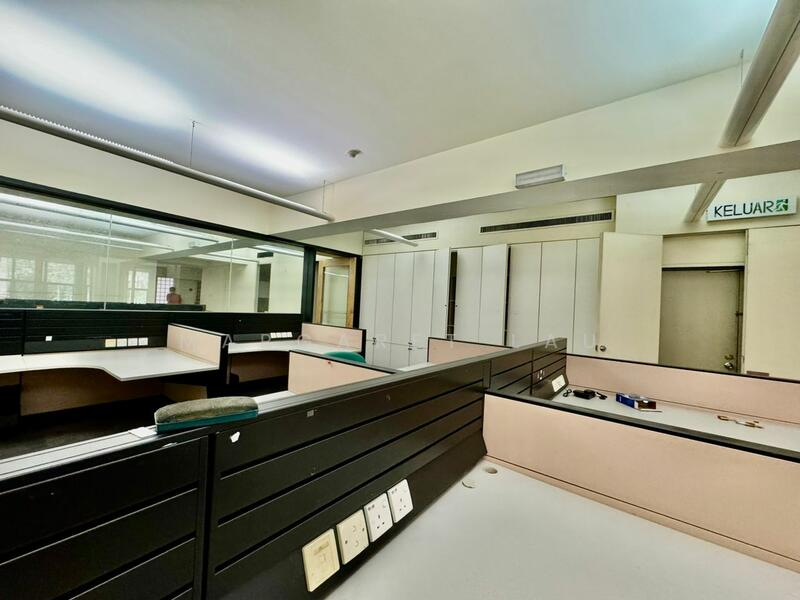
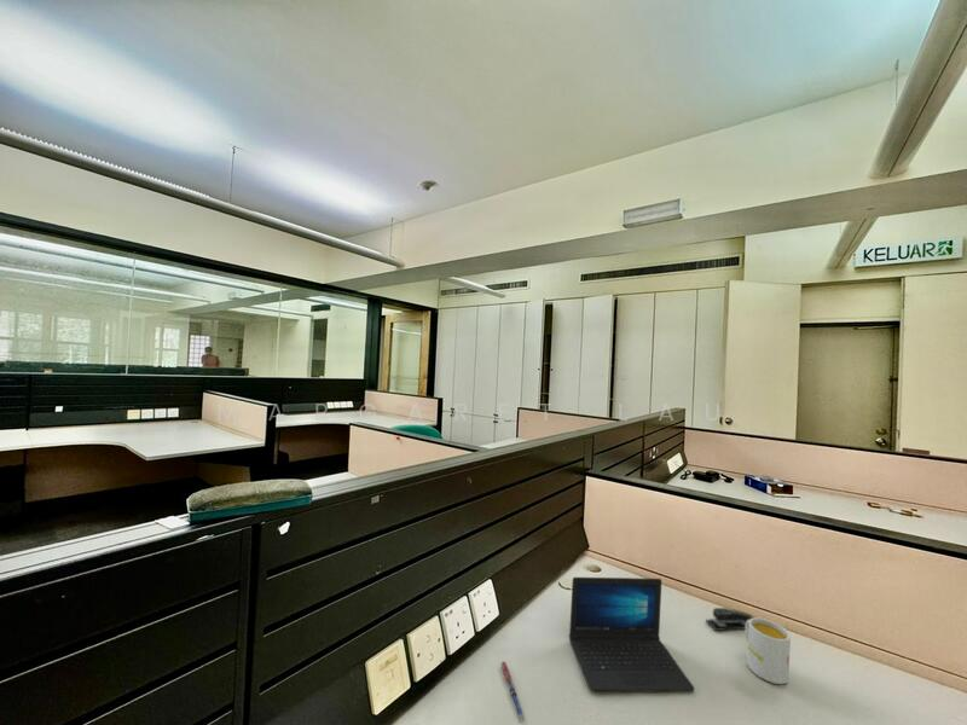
+ pen [499,660,527,723]
+ mug [745,616,792,685]
+ laptop [568,576,695,692]
+ stapler [705,607,754,632]
